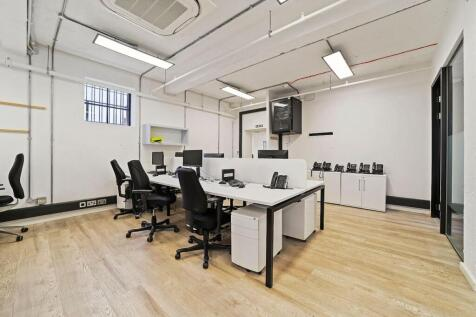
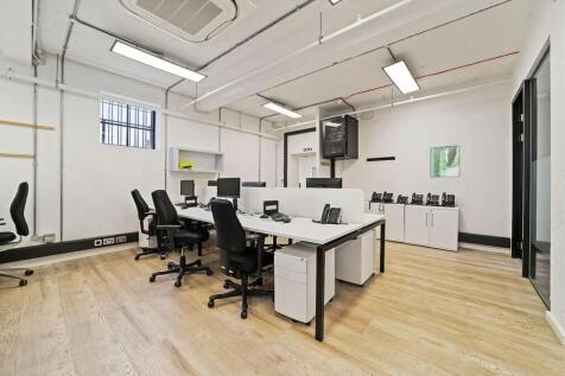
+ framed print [430,144,461,179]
